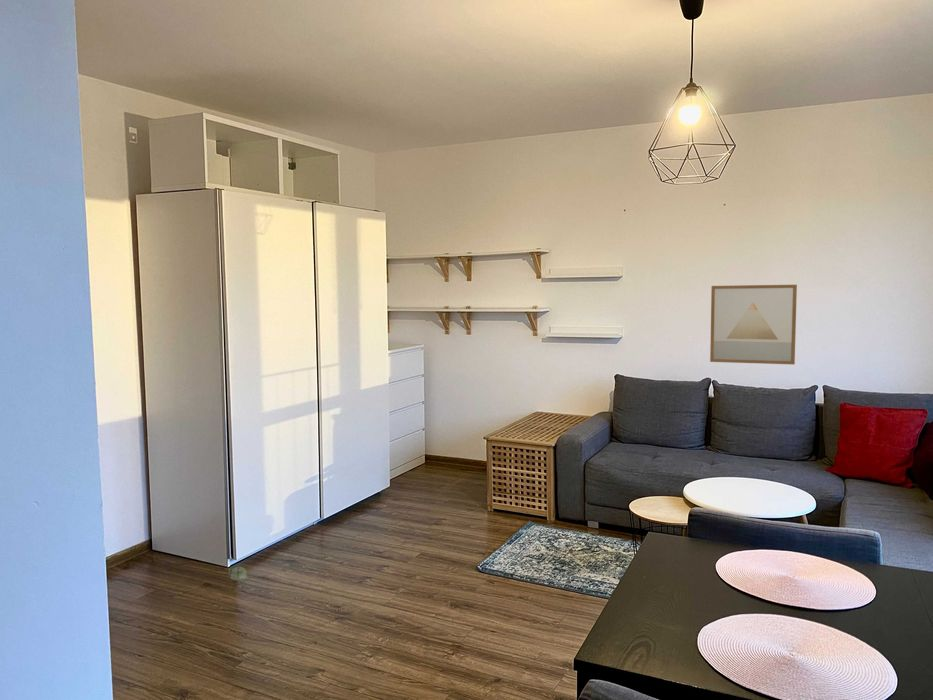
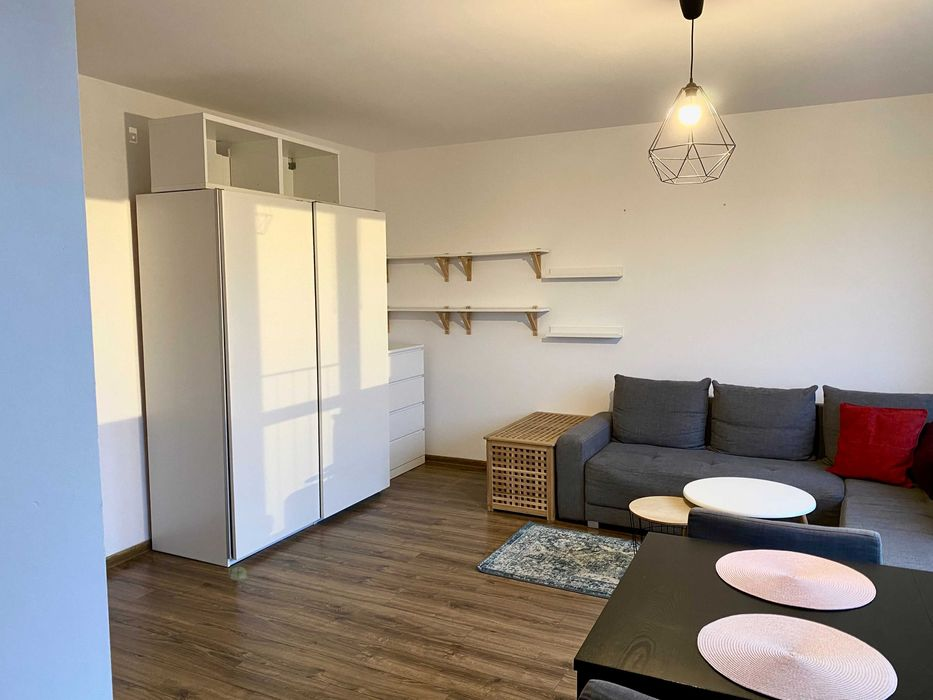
- wall art [709,284,798,366]
